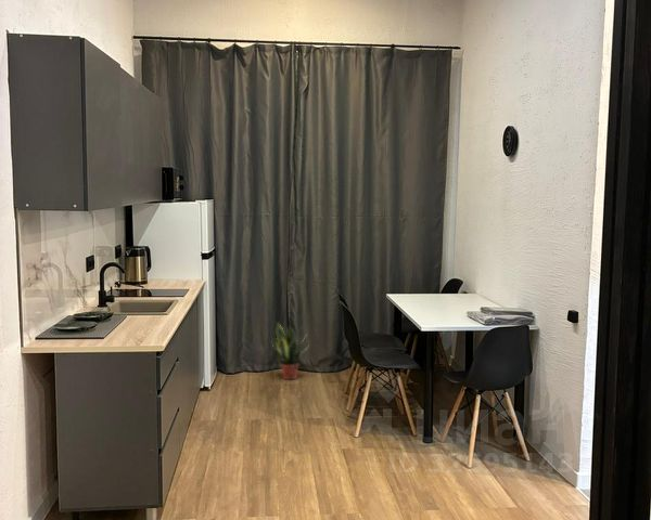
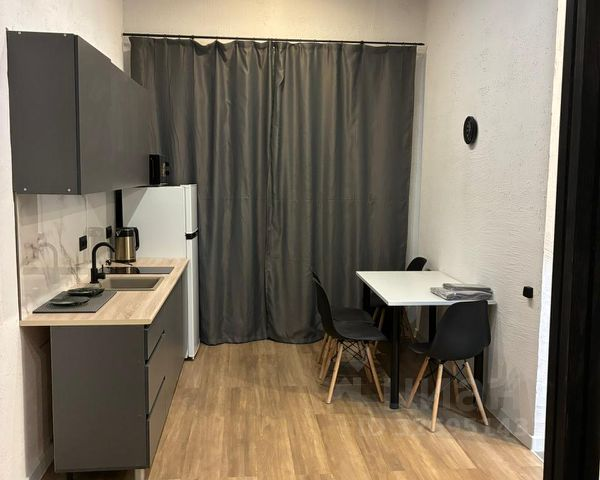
- potted plant [270,321,310,380]
